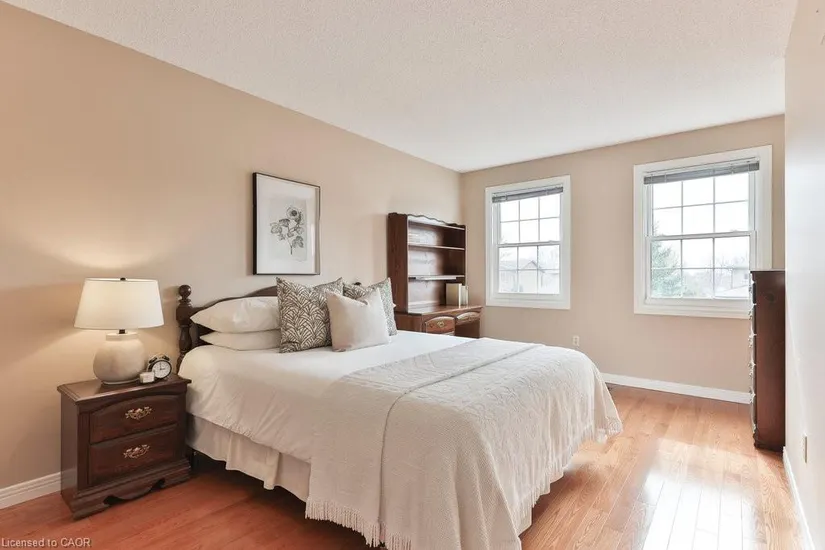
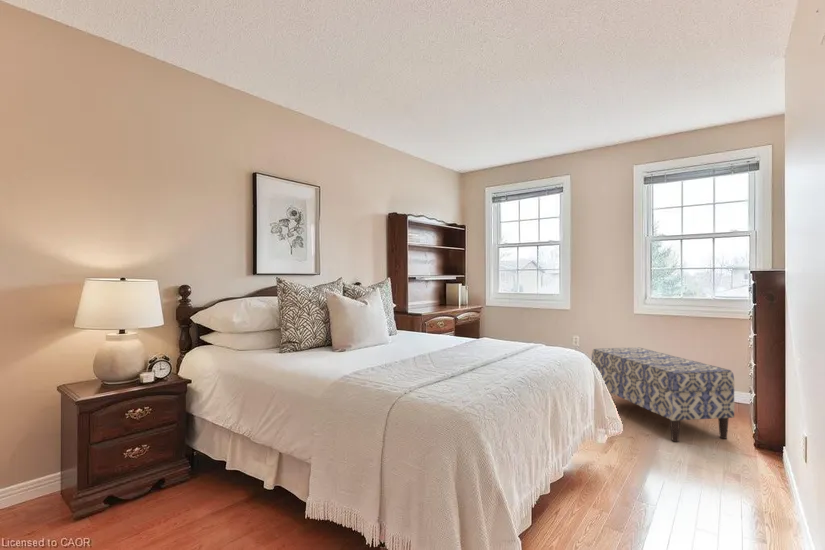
+ bench [591,347,736,443]
